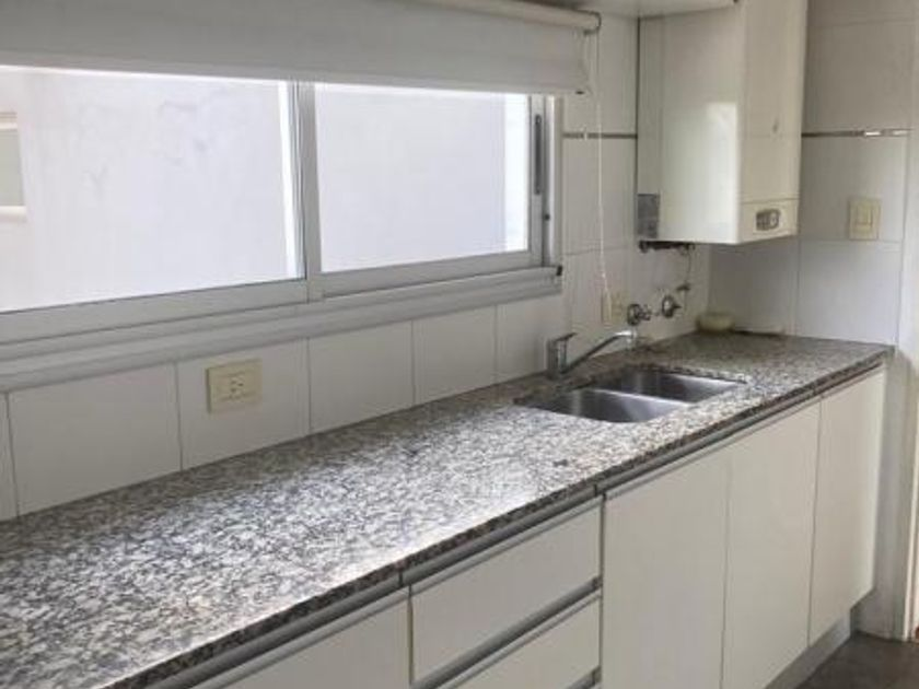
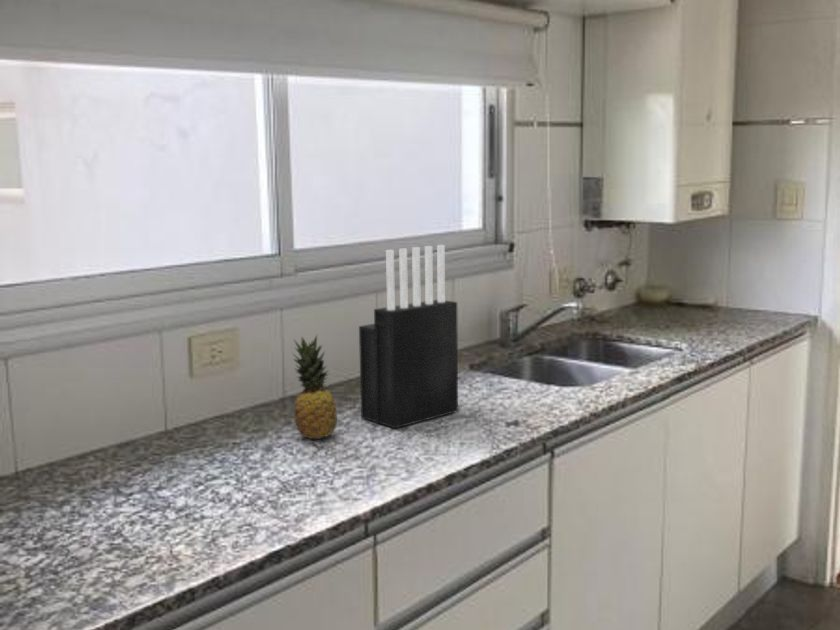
+ knife block [358,244,459,430]
+ fruit [291,334,338,440]
